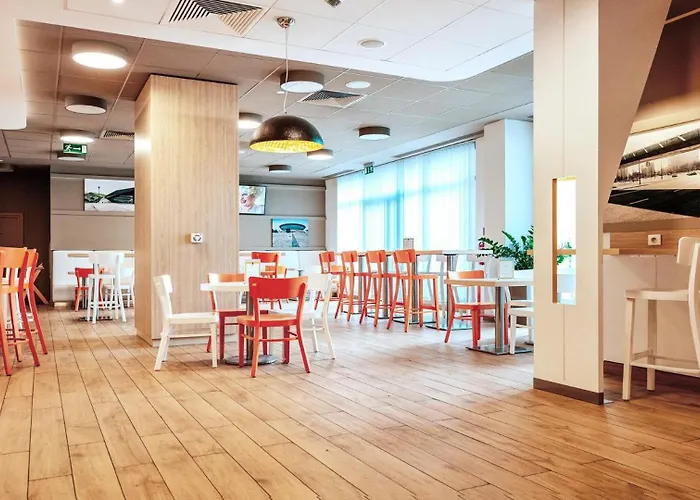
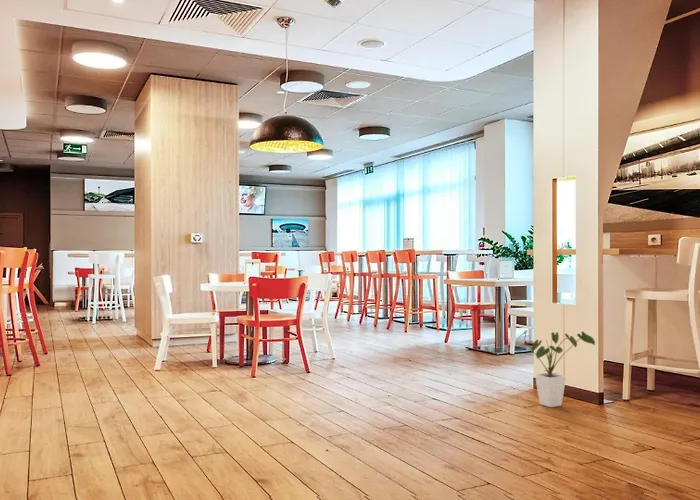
+ house plant [516,329,596,408]
